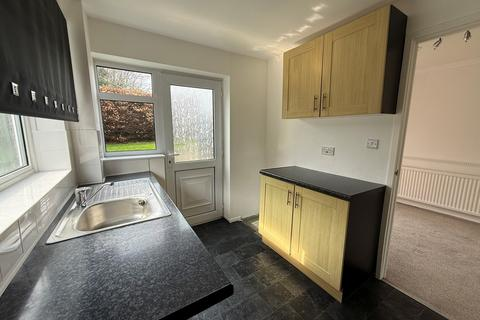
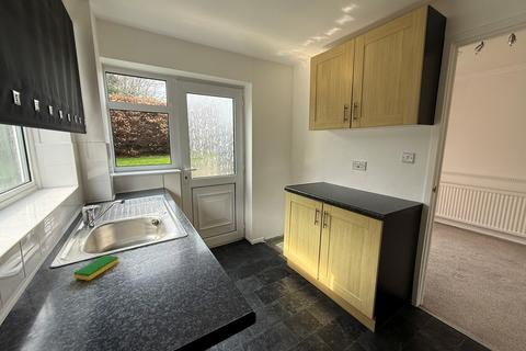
+ dish sponge [72,254,119,281]
